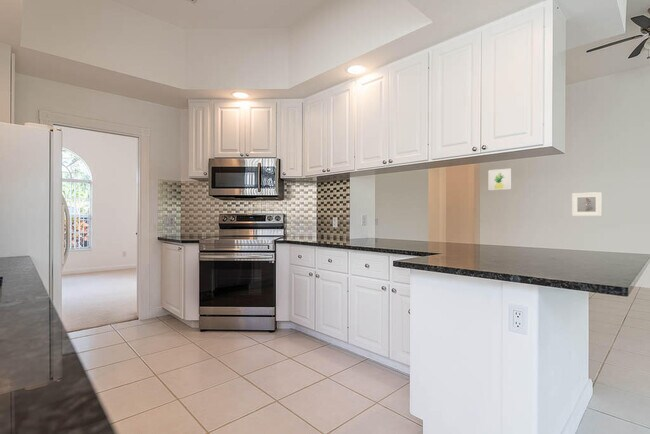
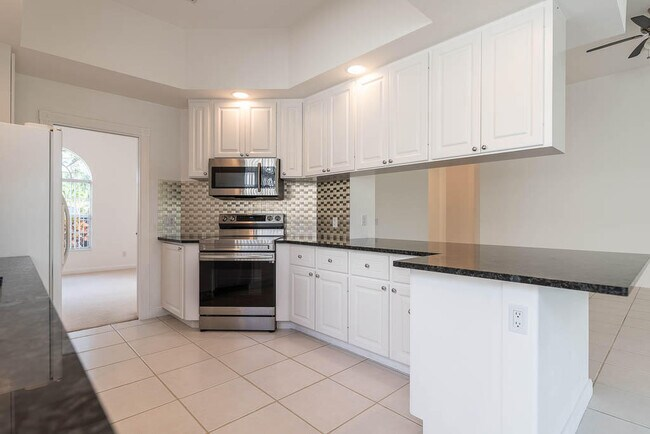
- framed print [571,191,602,217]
- wall art [488,167,512,191]
